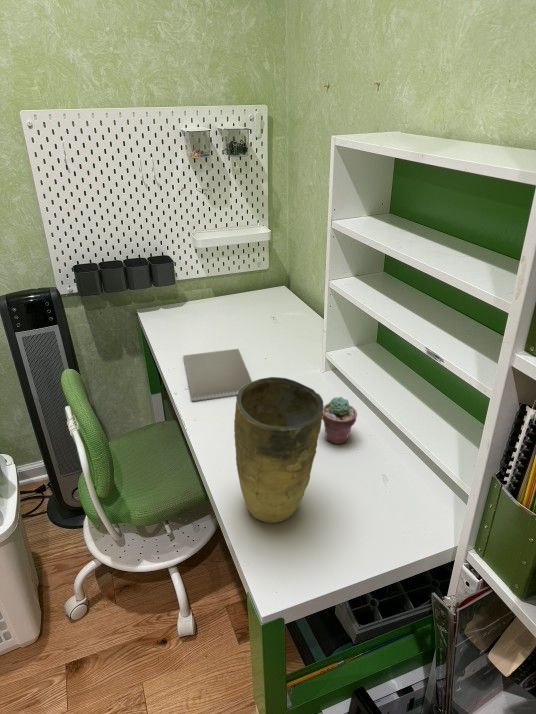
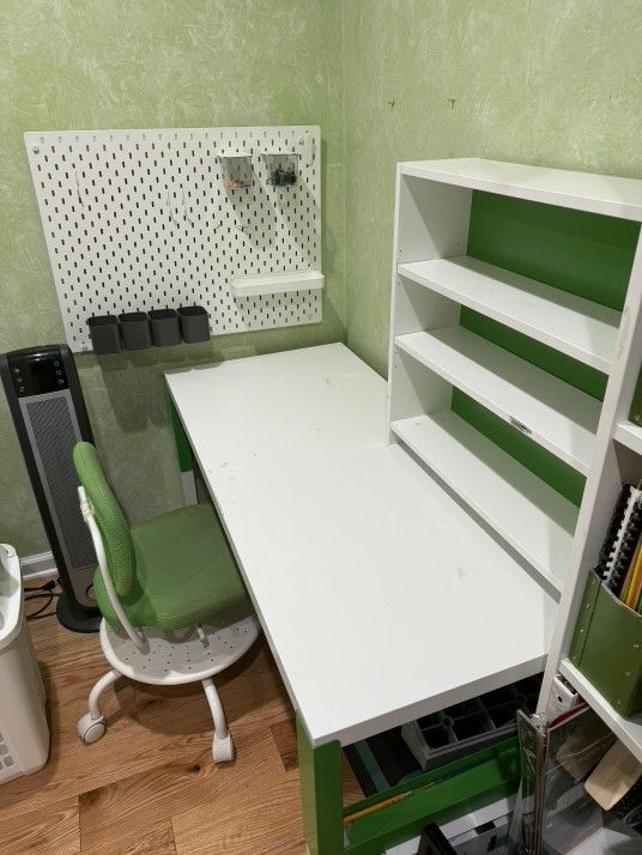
- notebook [182,348,253,403]
- vase [233,376,324,524]
- potted succulent [322,396,358,445]
